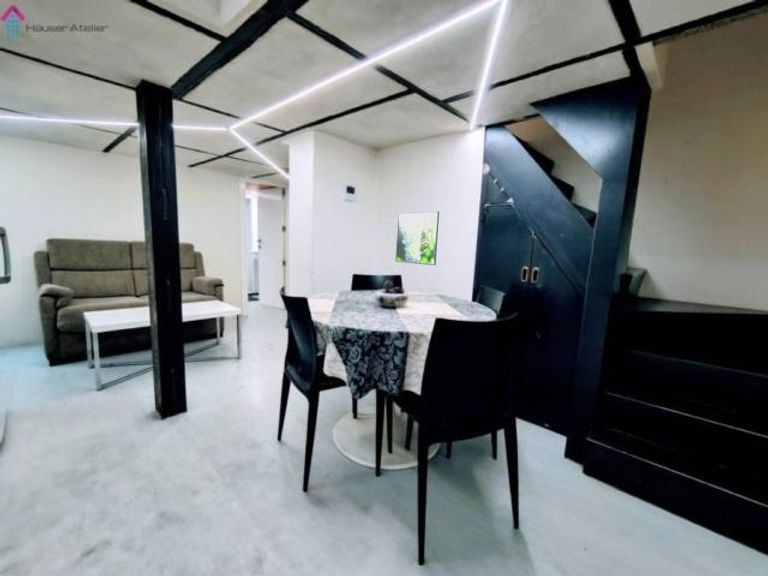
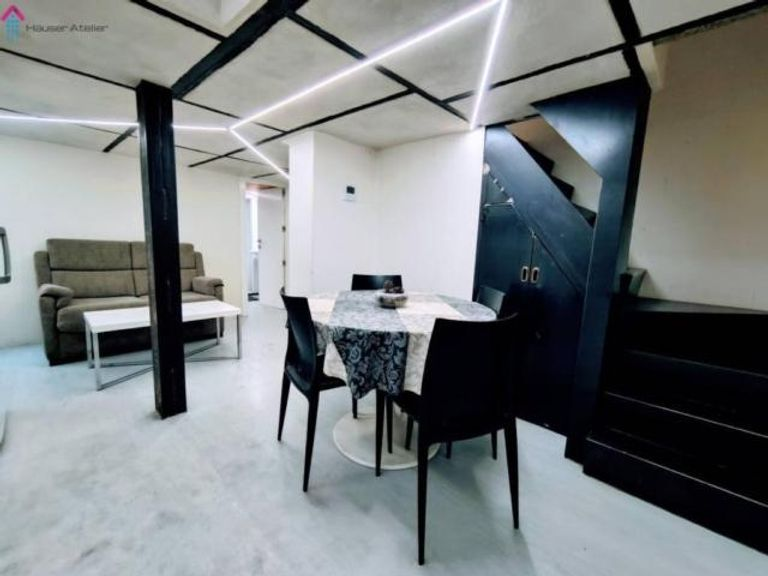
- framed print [394,210,440,266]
